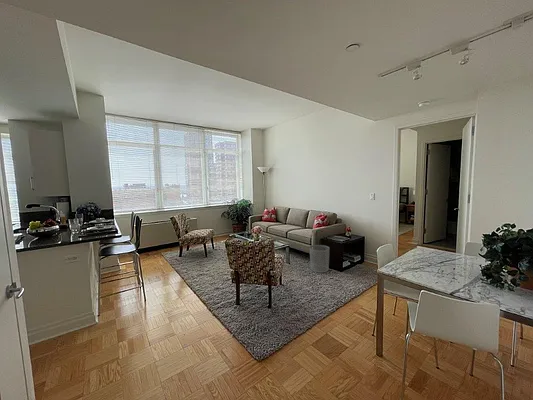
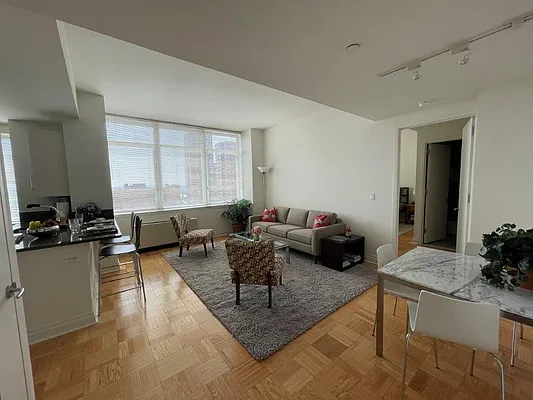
- waste bin [309,244,330,274]
